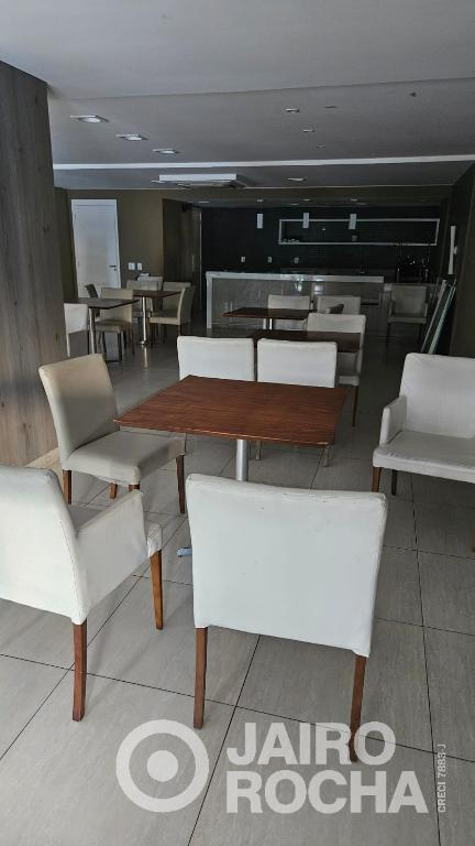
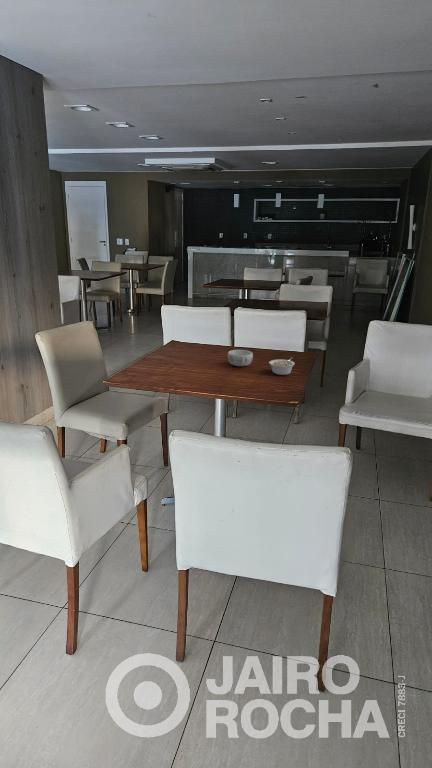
+ decorative bowl [227,349,254,367]
+ legume [268,356,296,376]
